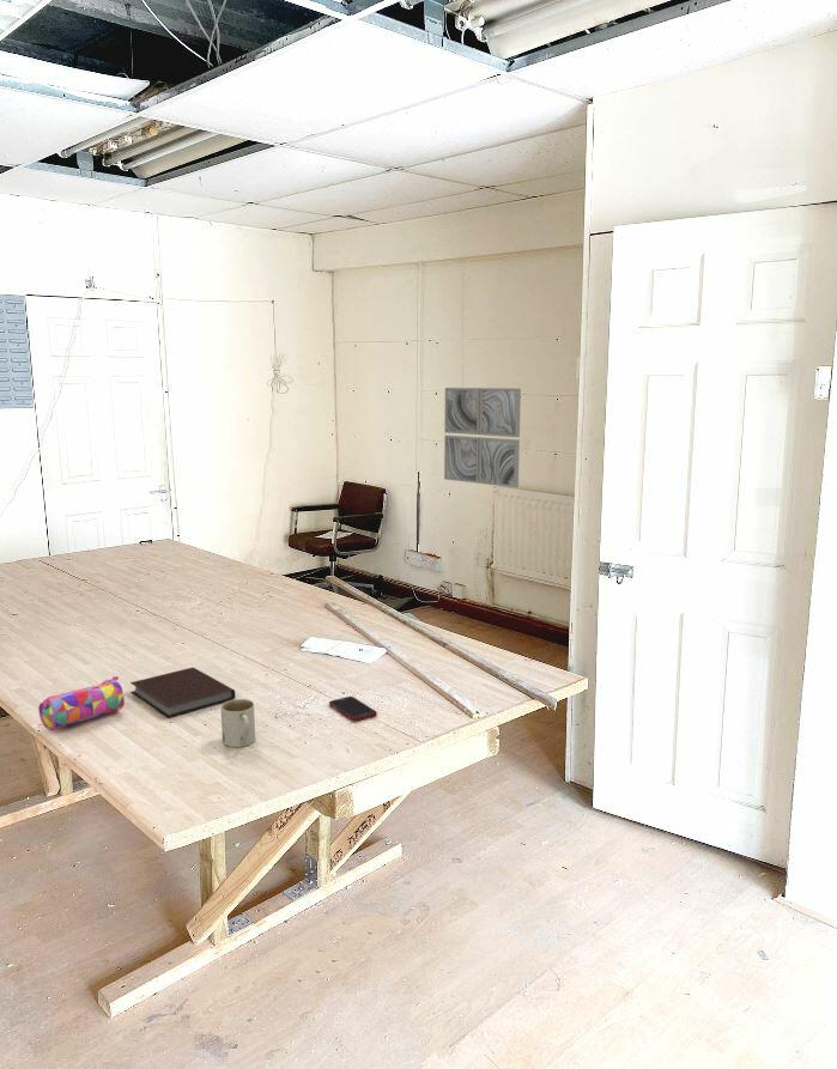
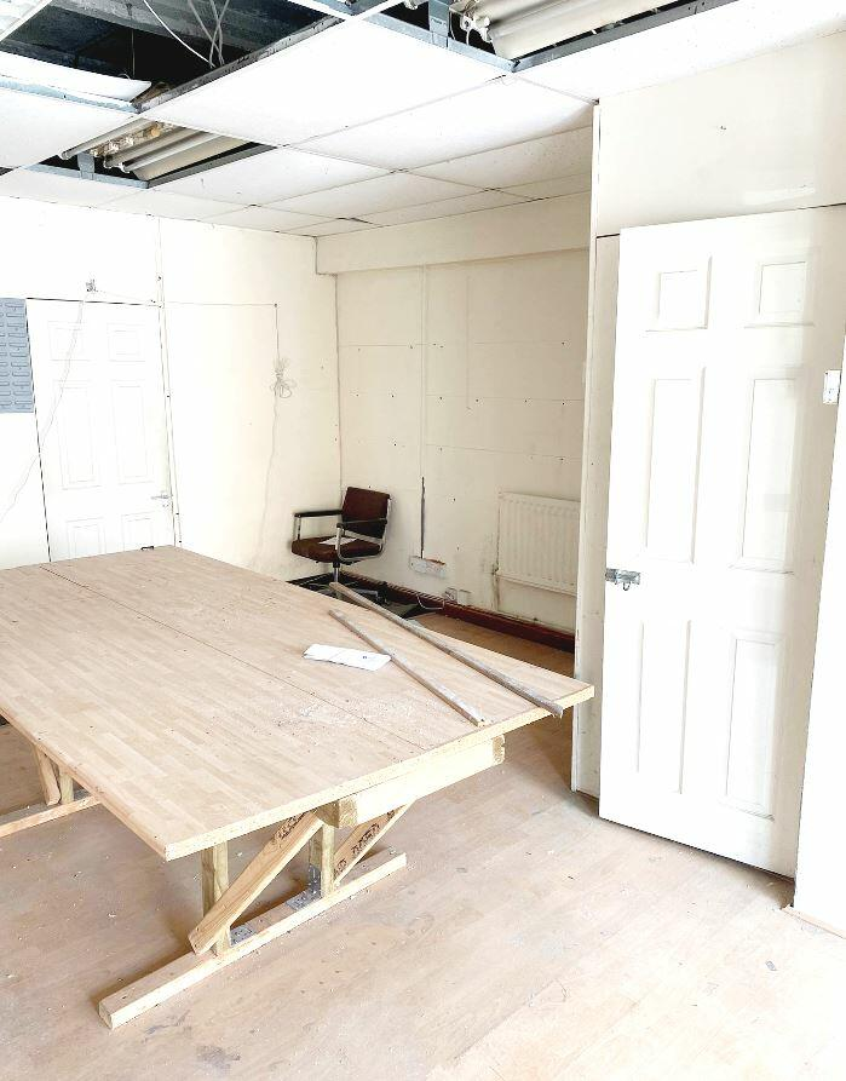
- pencil case [37,675,126,731]
- notebook [129,667,236,719]
- mug [220,698,256,748]
- wall art [443,387,522,488]
- cell phone [328,696,378,722]
